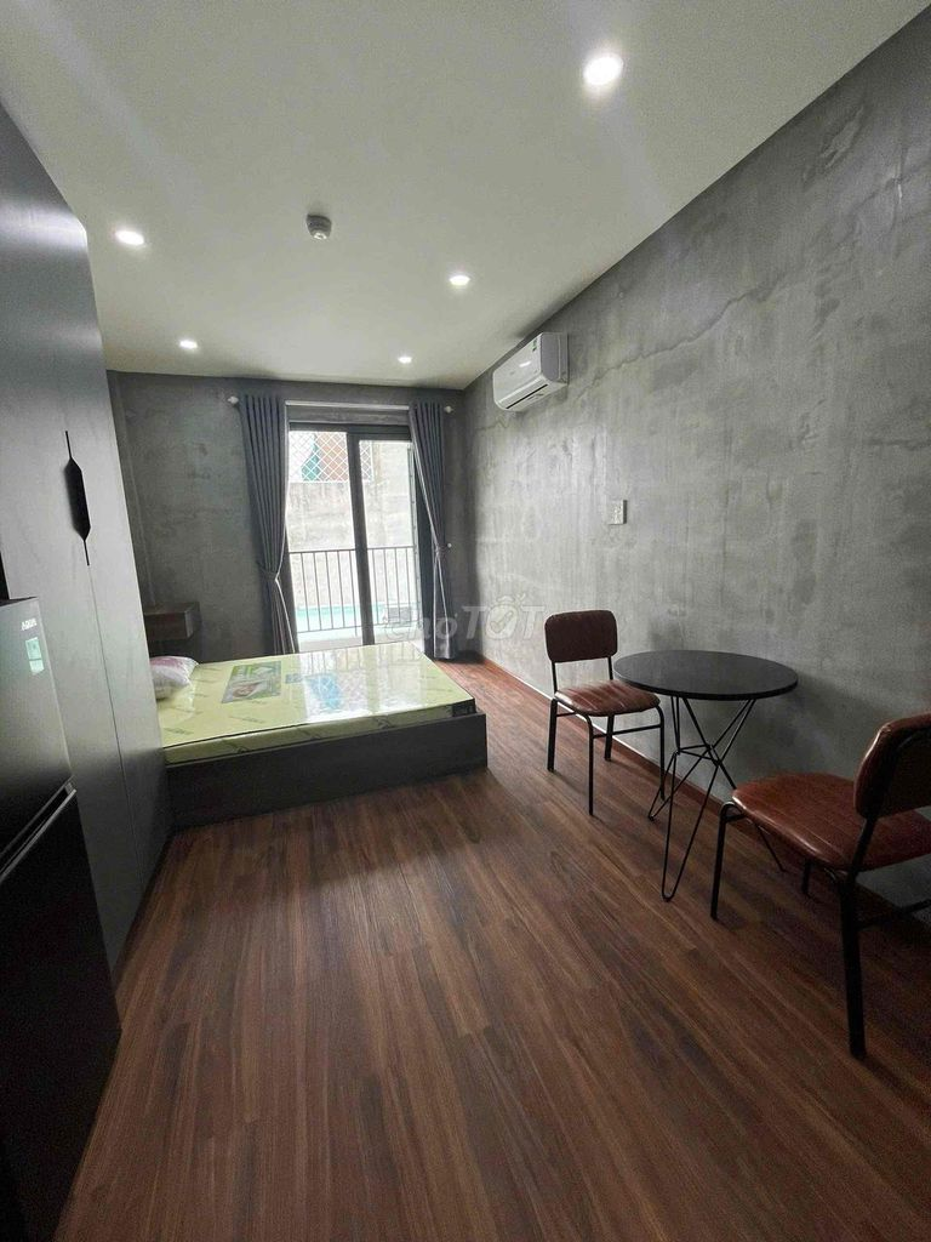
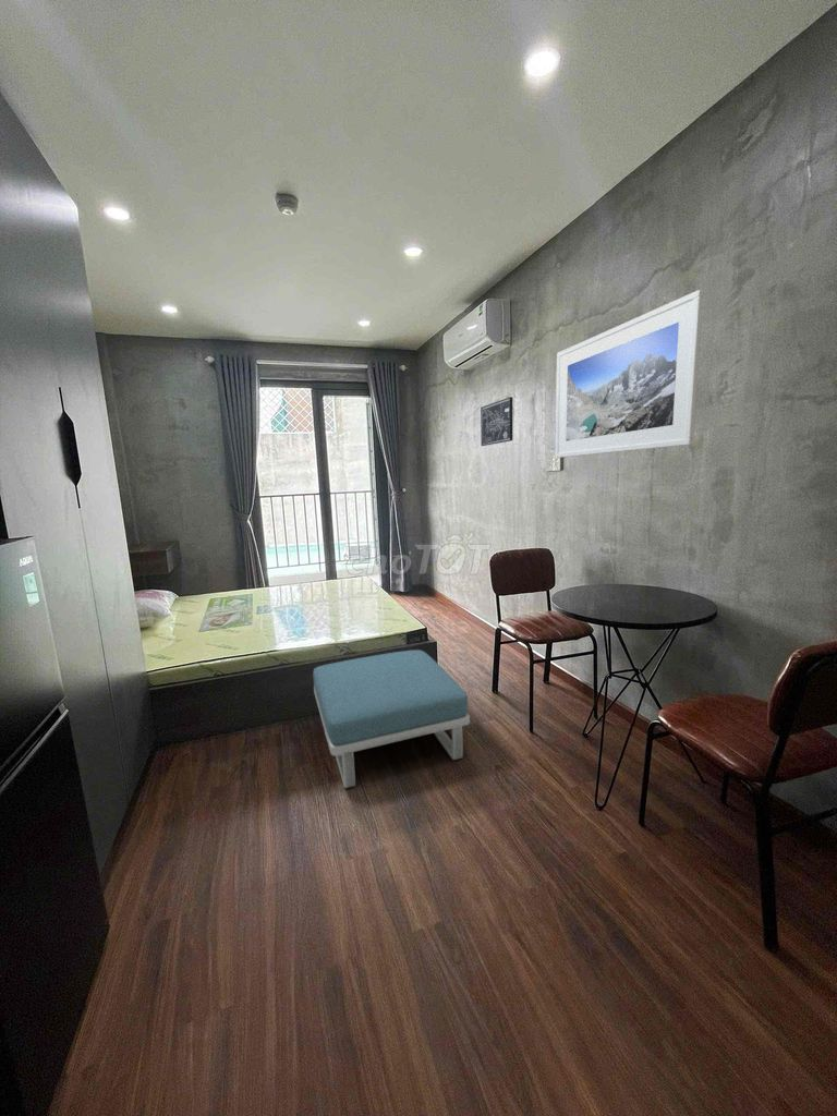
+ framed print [555,289,704,459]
+ footstool [312,648,471,789]
+ wall art [480,396,513,447]
